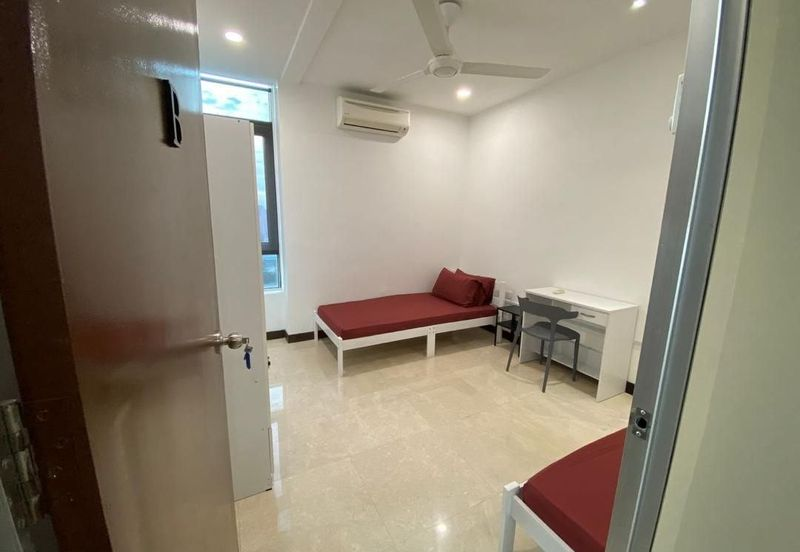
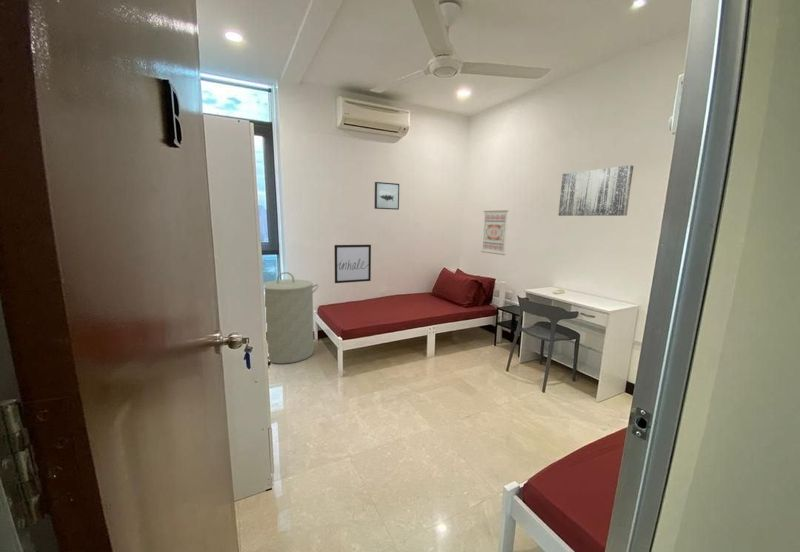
+ wall art [374,181,400,211]
+ laundry hamper [263,271,319,365]
+ wall art [480,209,509,256]
+ wall art [333,244,372,284]
+ wall art [558,164,634,217]
